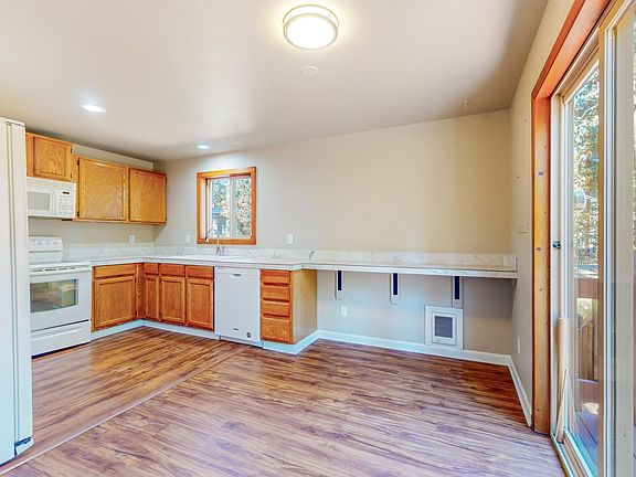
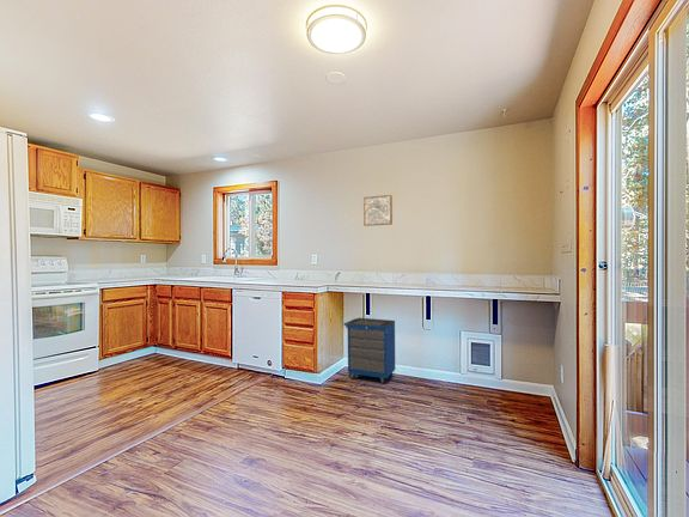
+ wall art [362,194,394,227]
+ cabinet [343,317,396,385]
